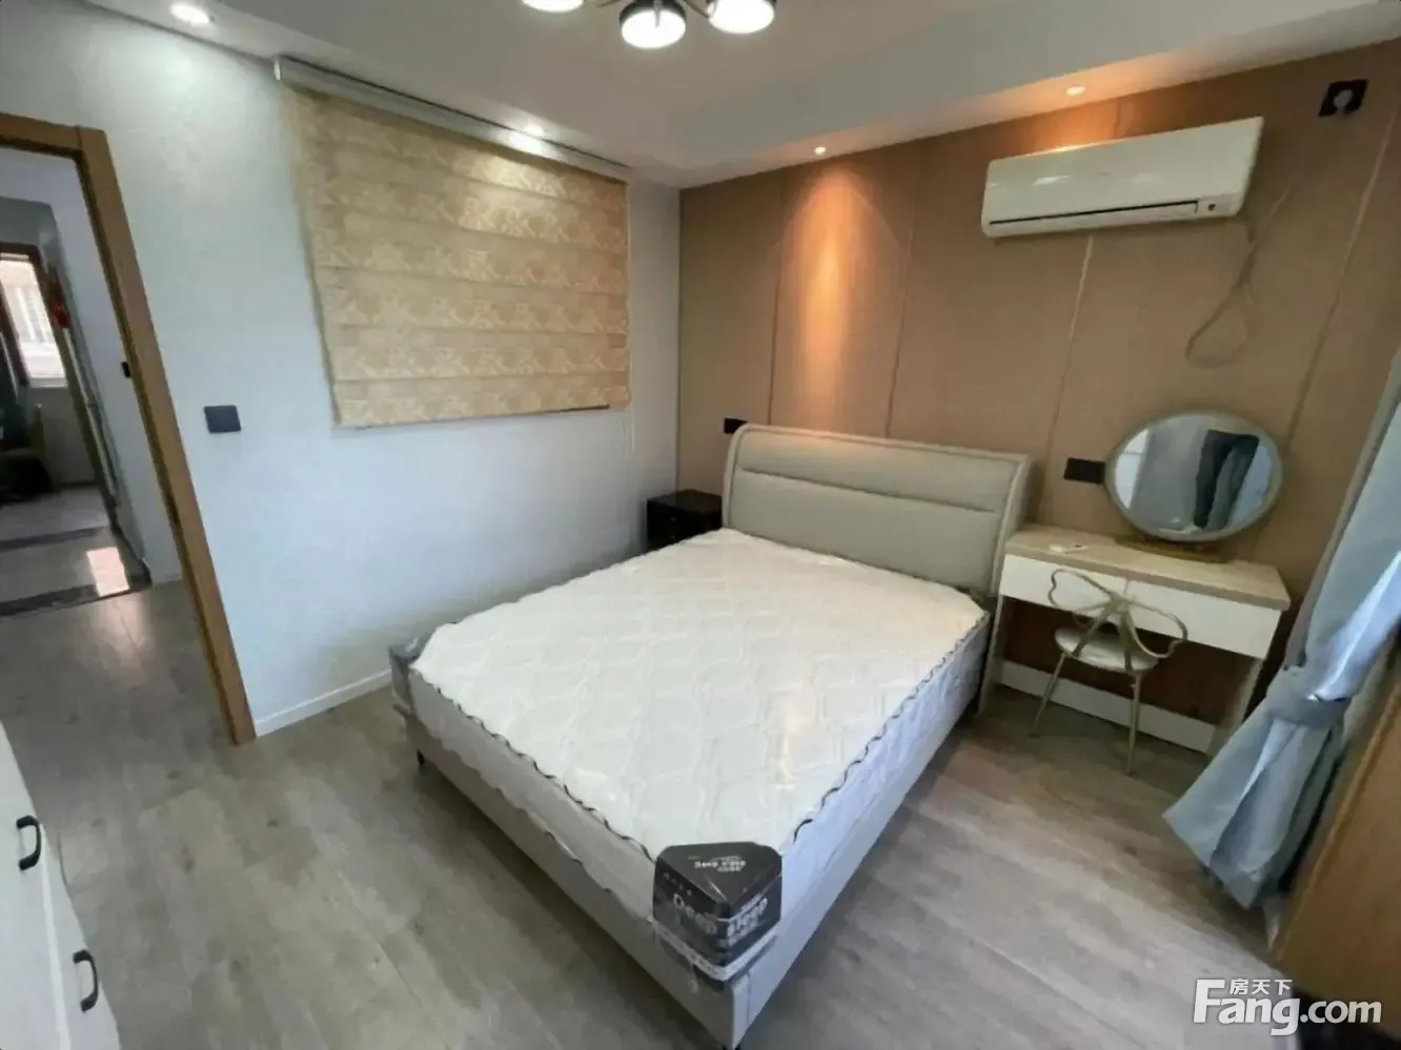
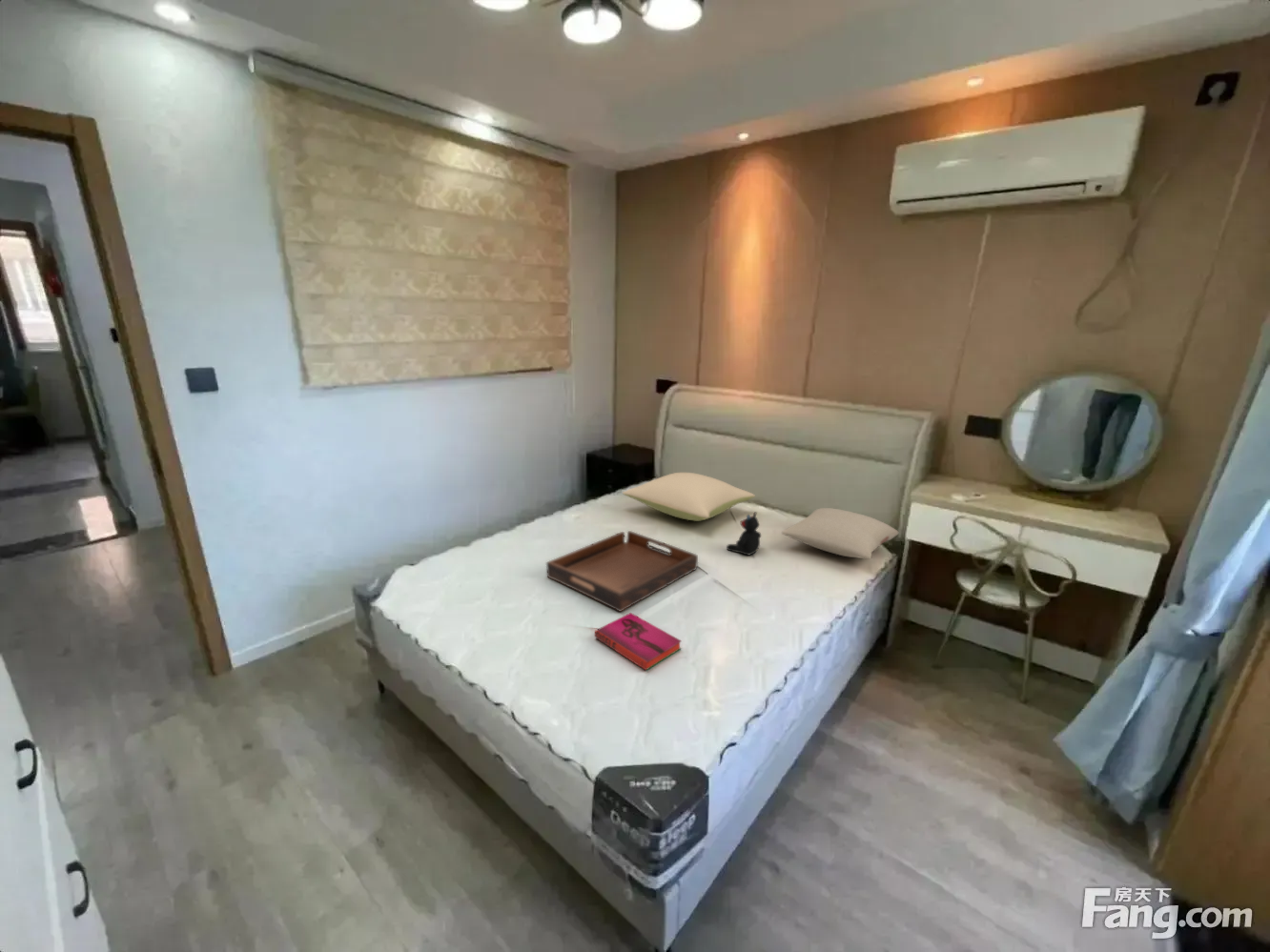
+ teddy bear [726,511,762,557]
+ pillow [781,507,899,560]
+ pillow [622,472,756,522]
+ hardback book [594,612,683,672]
+ serving tray [545,530,699,613]
